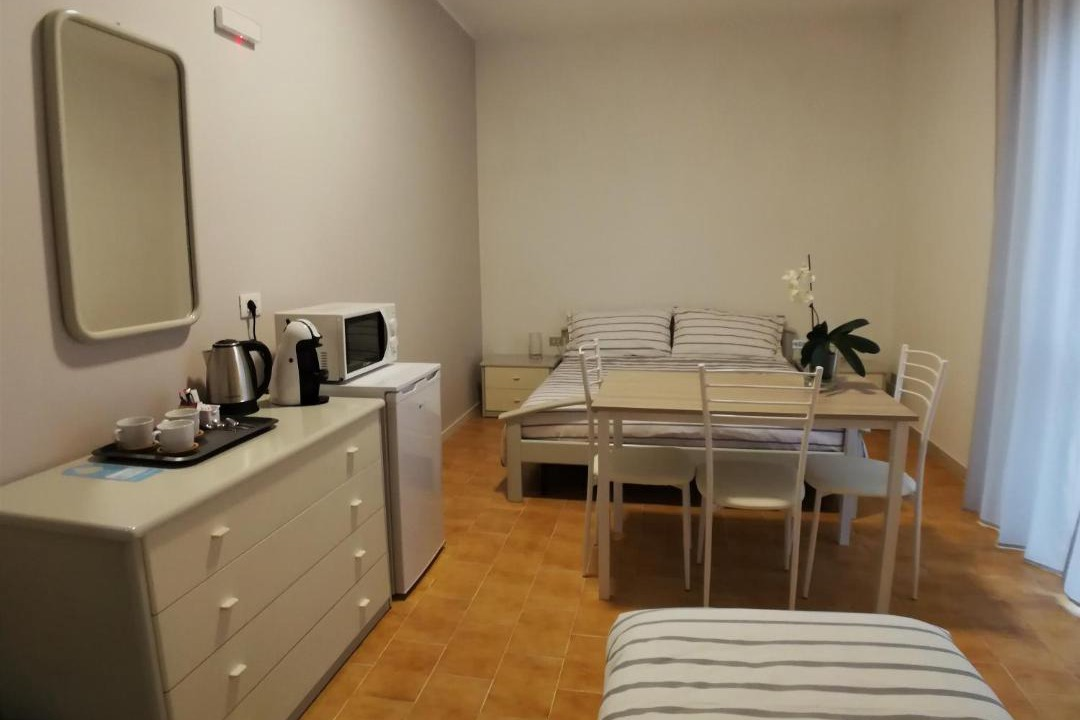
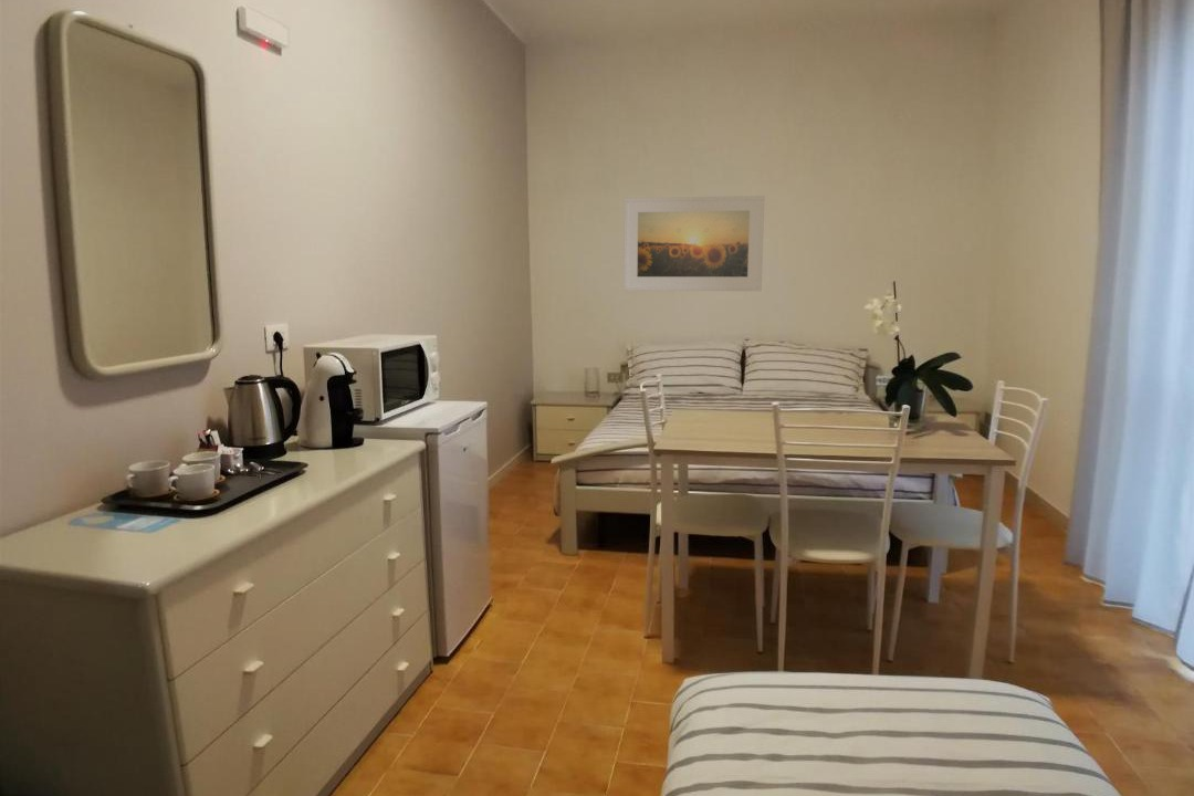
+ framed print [622,195,765,292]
